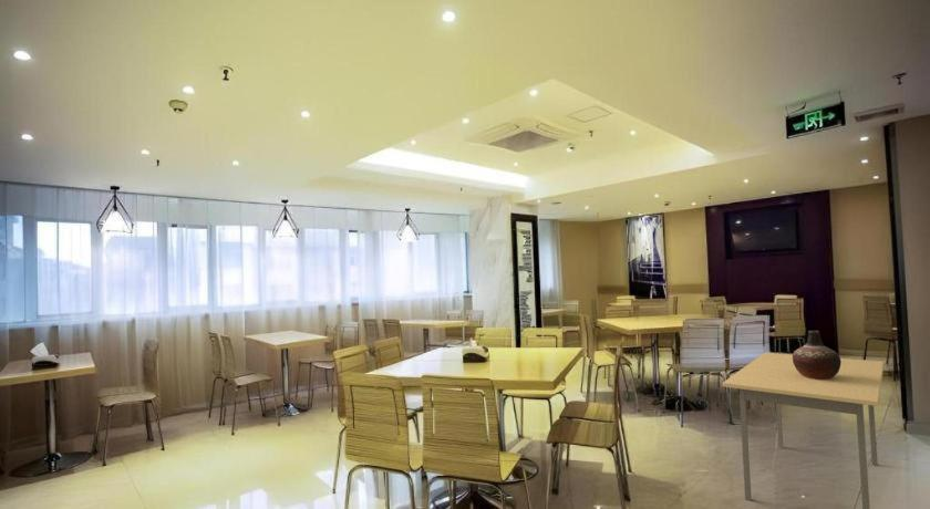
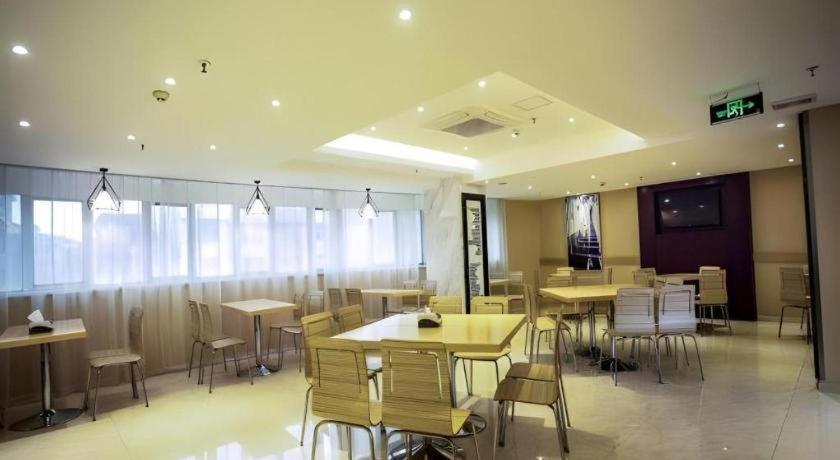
- vase [793,330,841,378]
- dining table [722,352,885,509]
